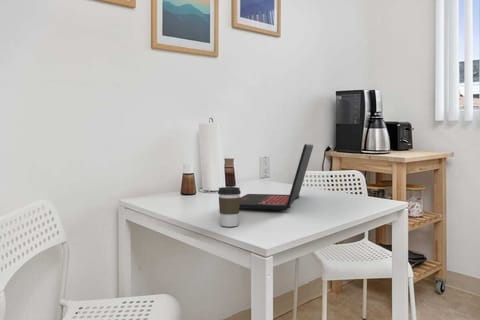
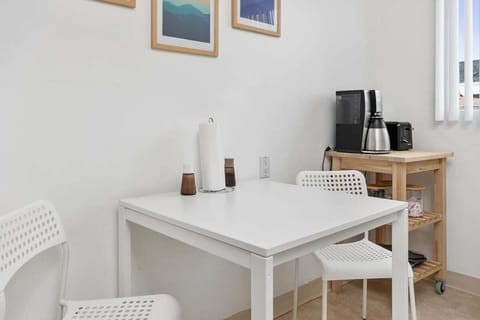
- coffee cup [217,186,242,228]
- laptop [239,143,314,210]
